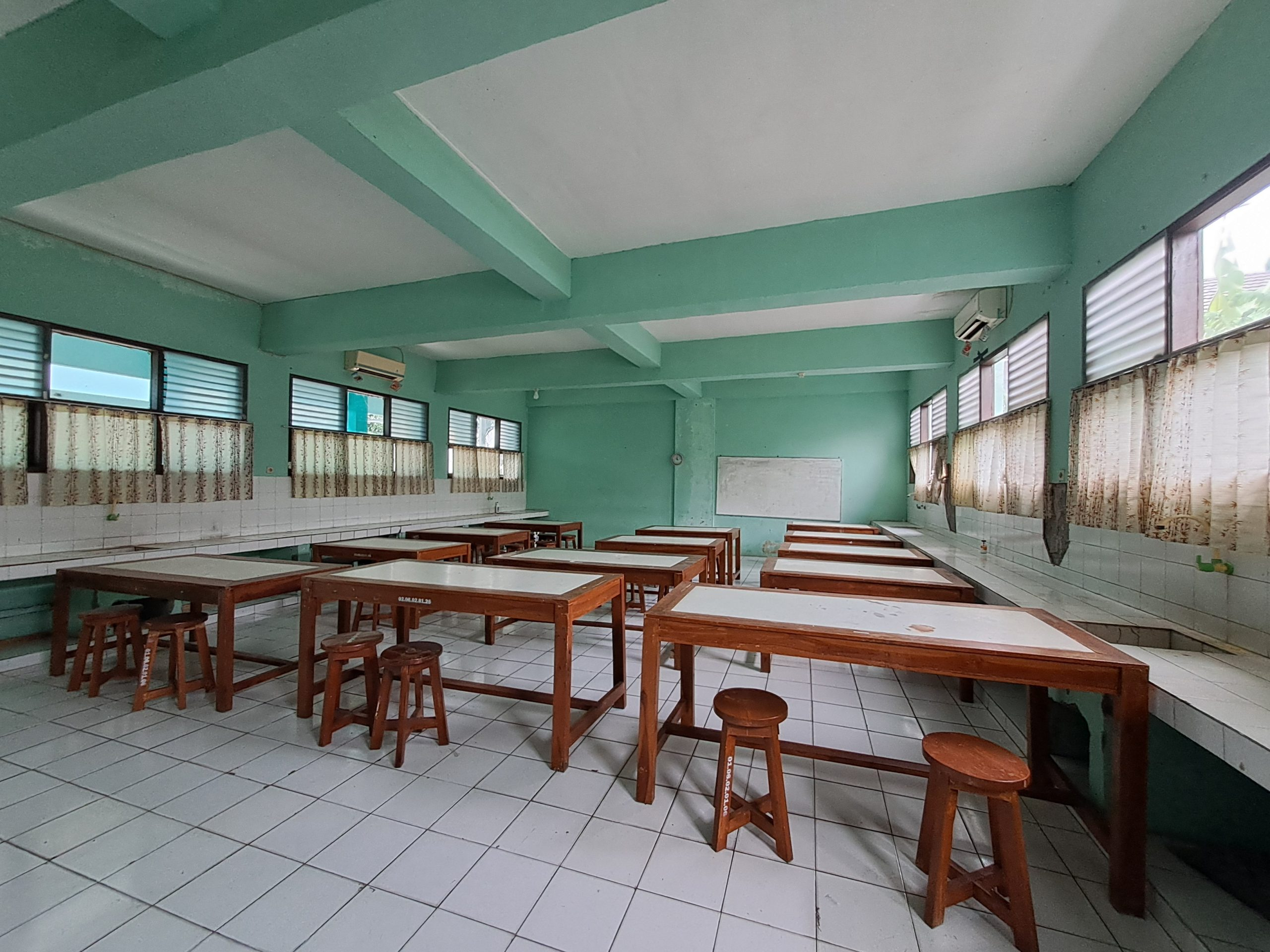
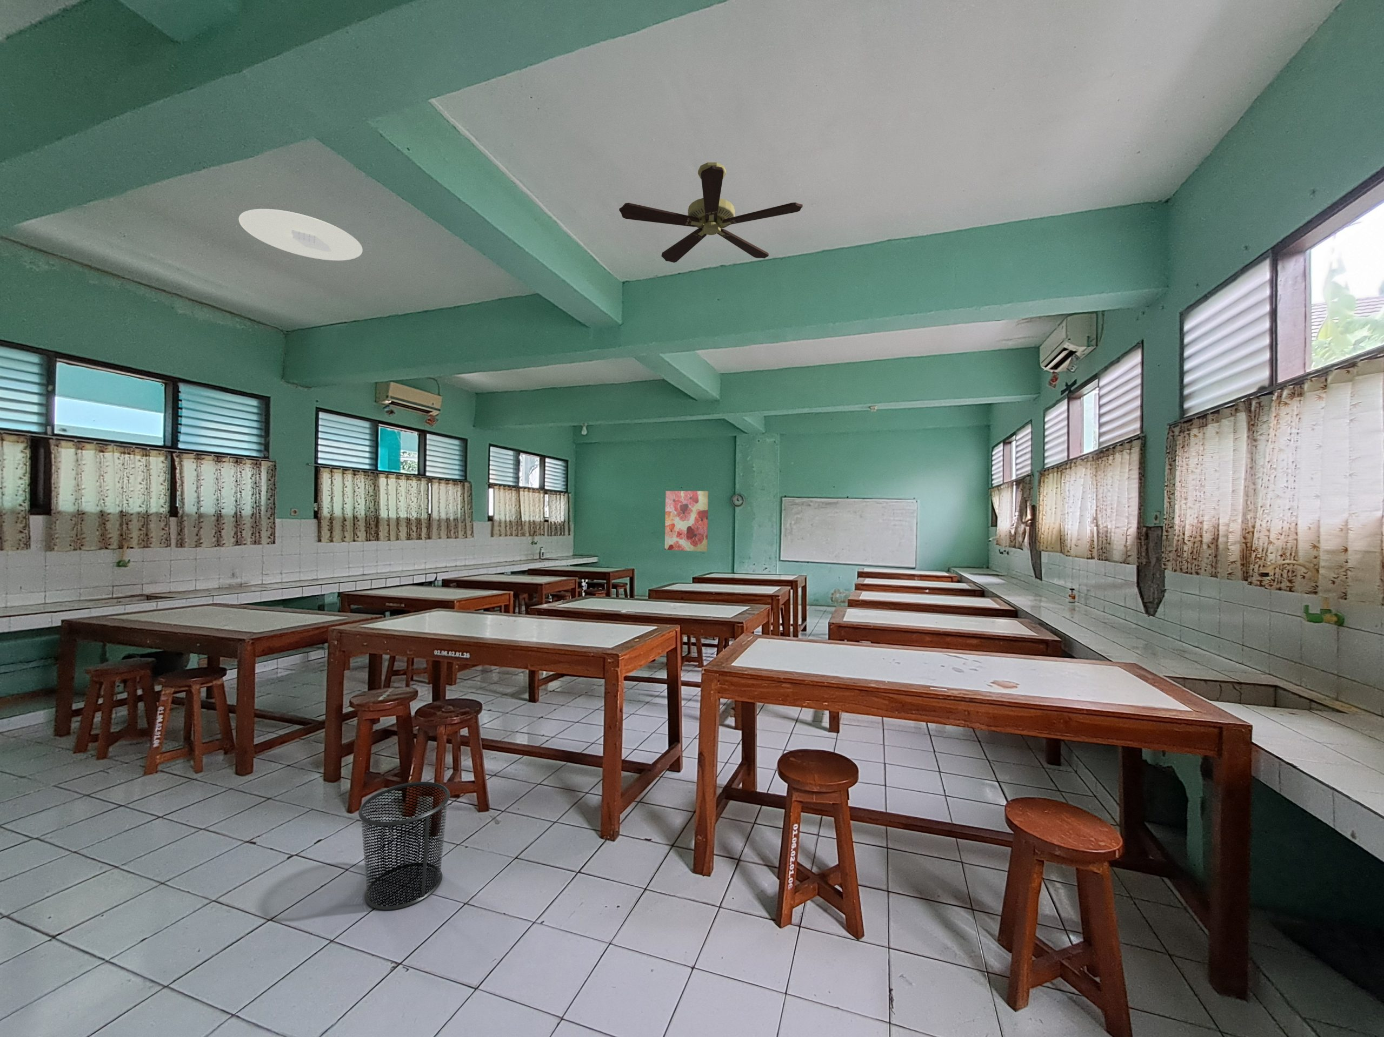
+ ceiling fan [619,162,803,263]
+ ceiling light [239,208,363,260]
+ waste bin [357,781,450,911]
+ wall art [665,490,709,552]
